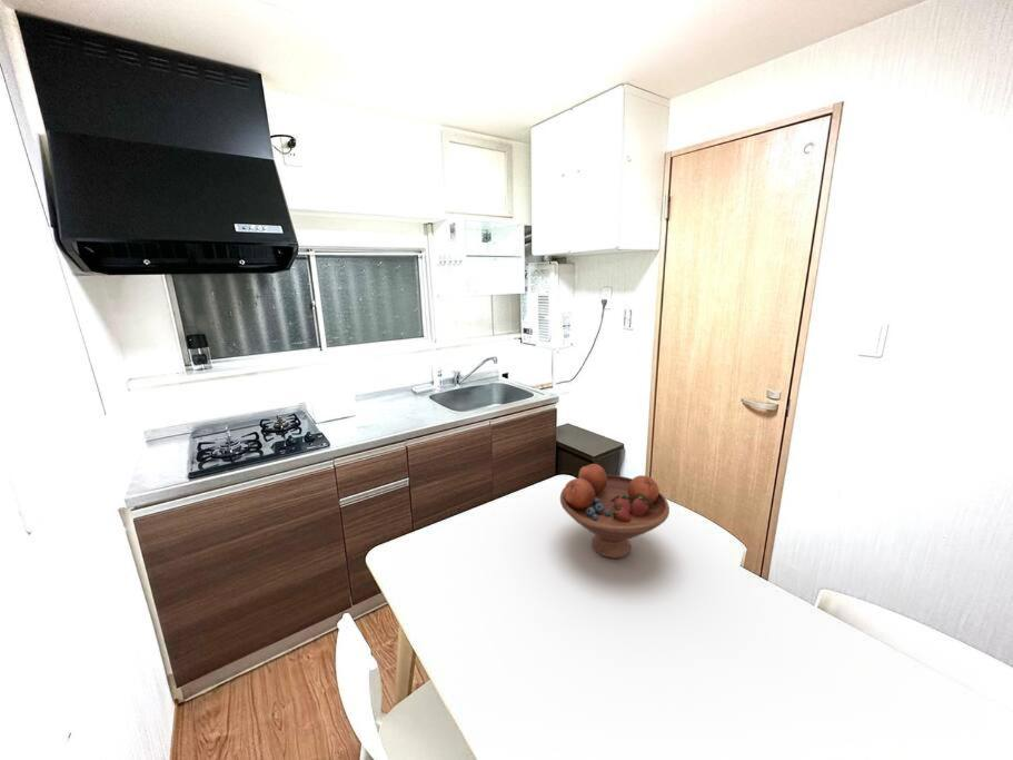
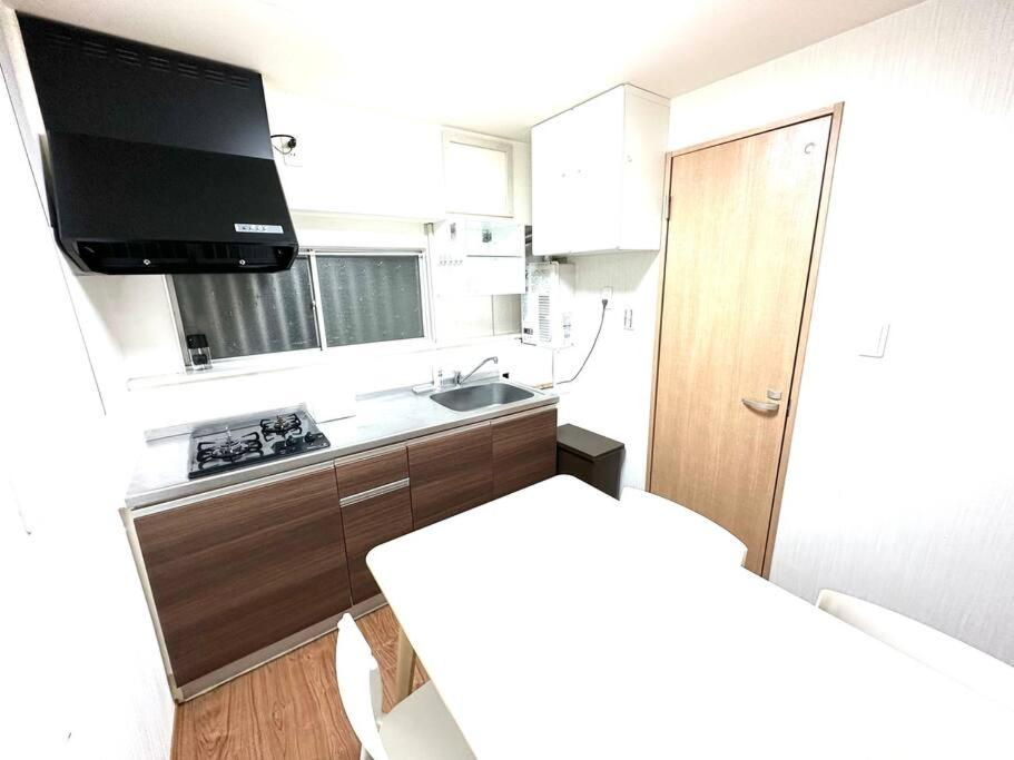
- fruit bowl [559,463,671,560]
